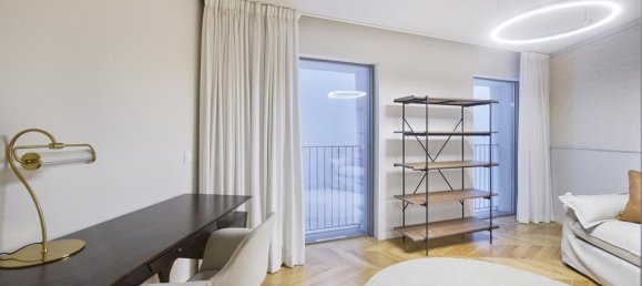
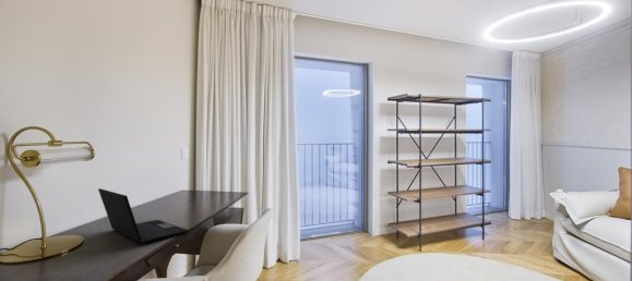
+ laptop [97,187,190,245]
